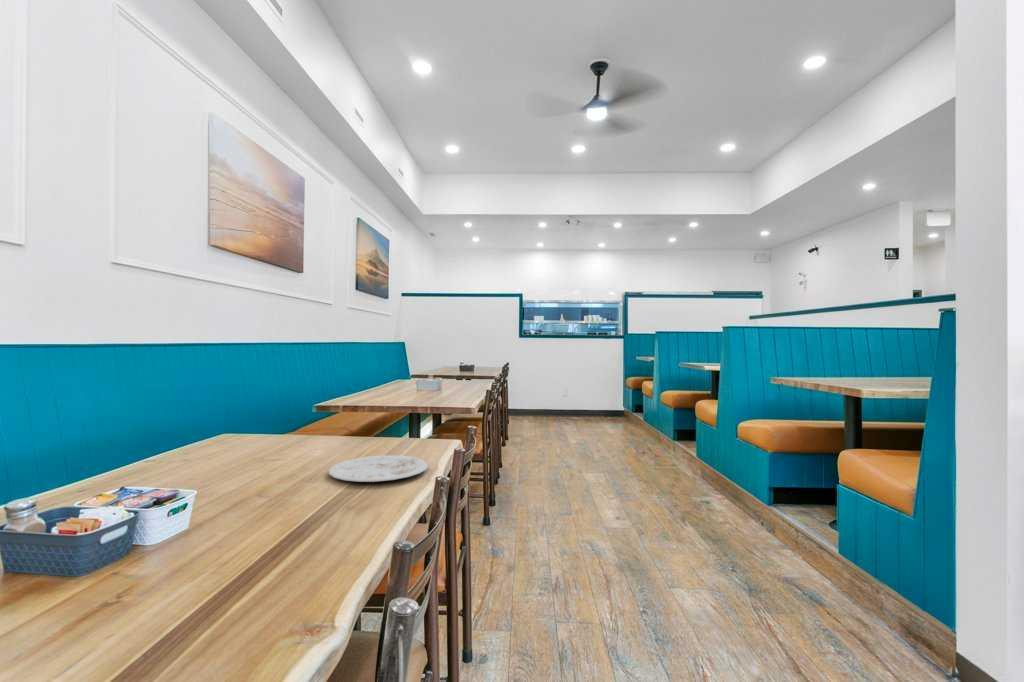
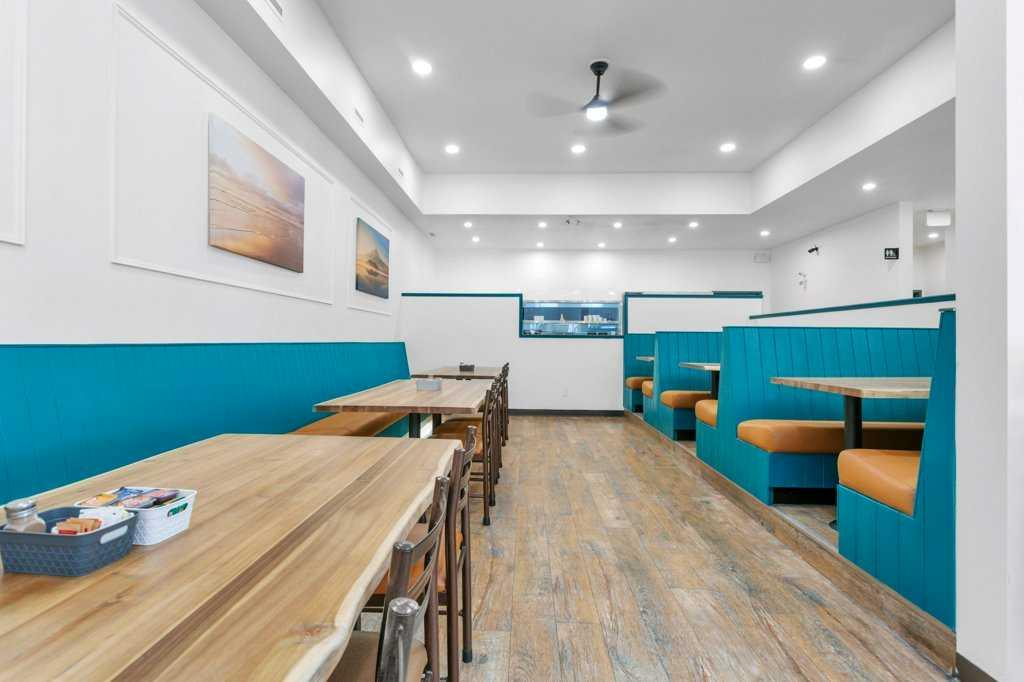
- plate [328,454,429,483]
